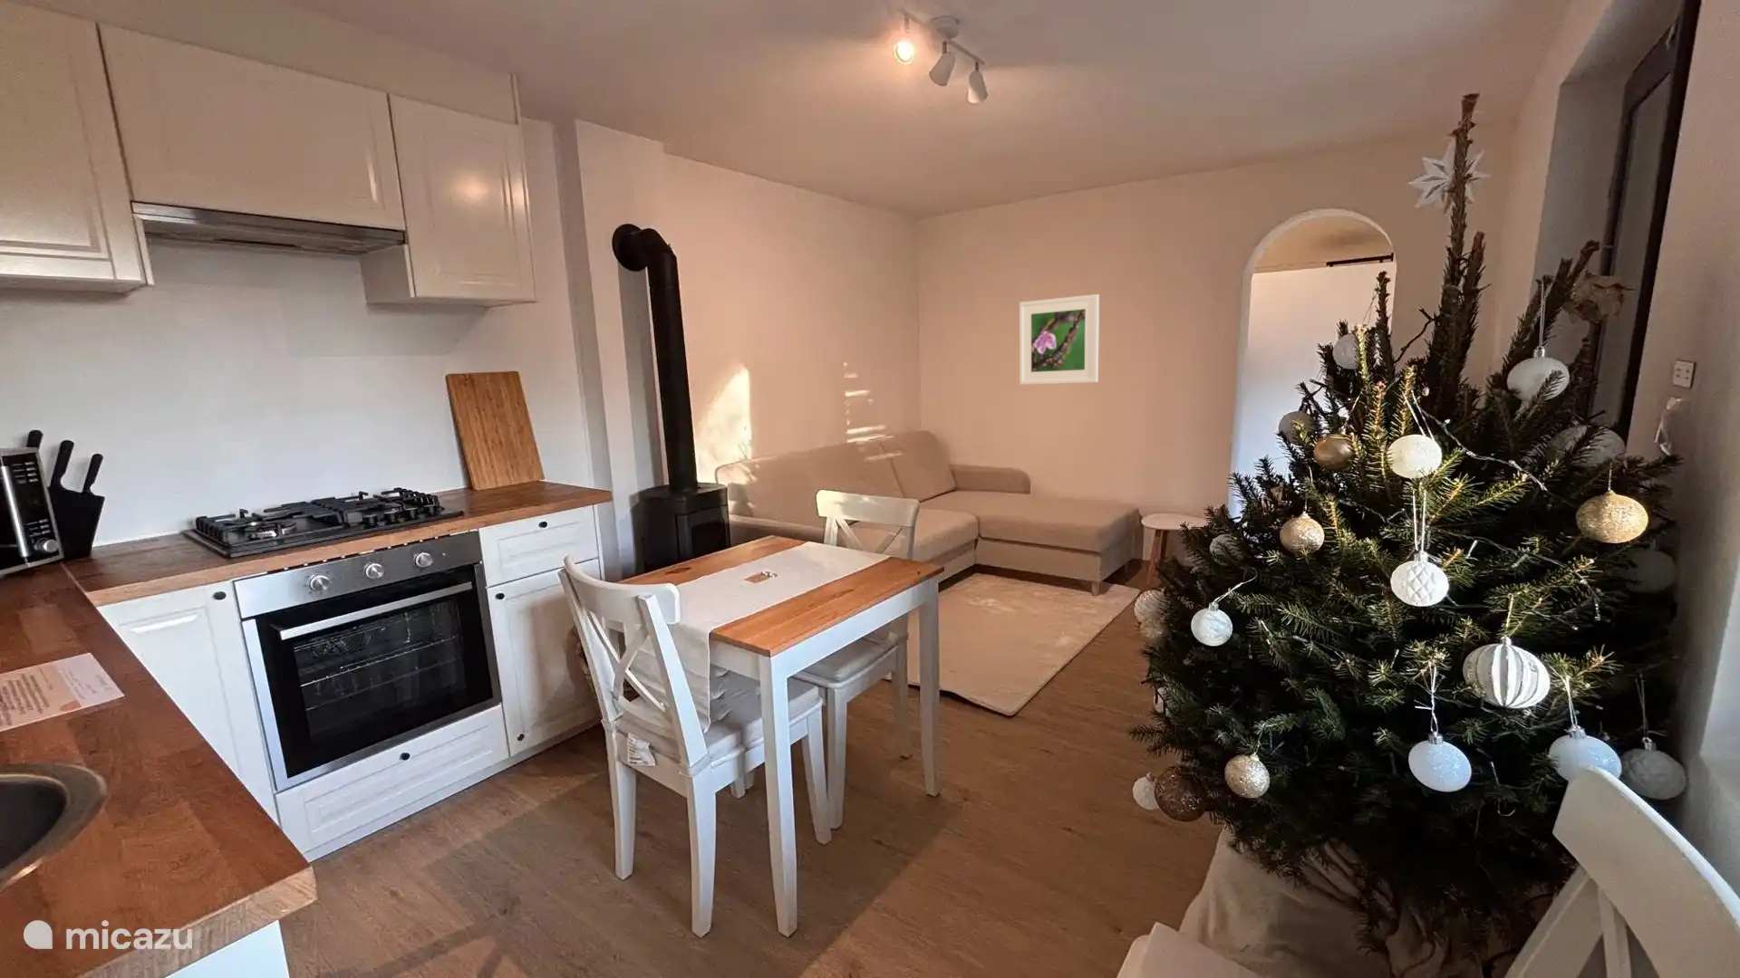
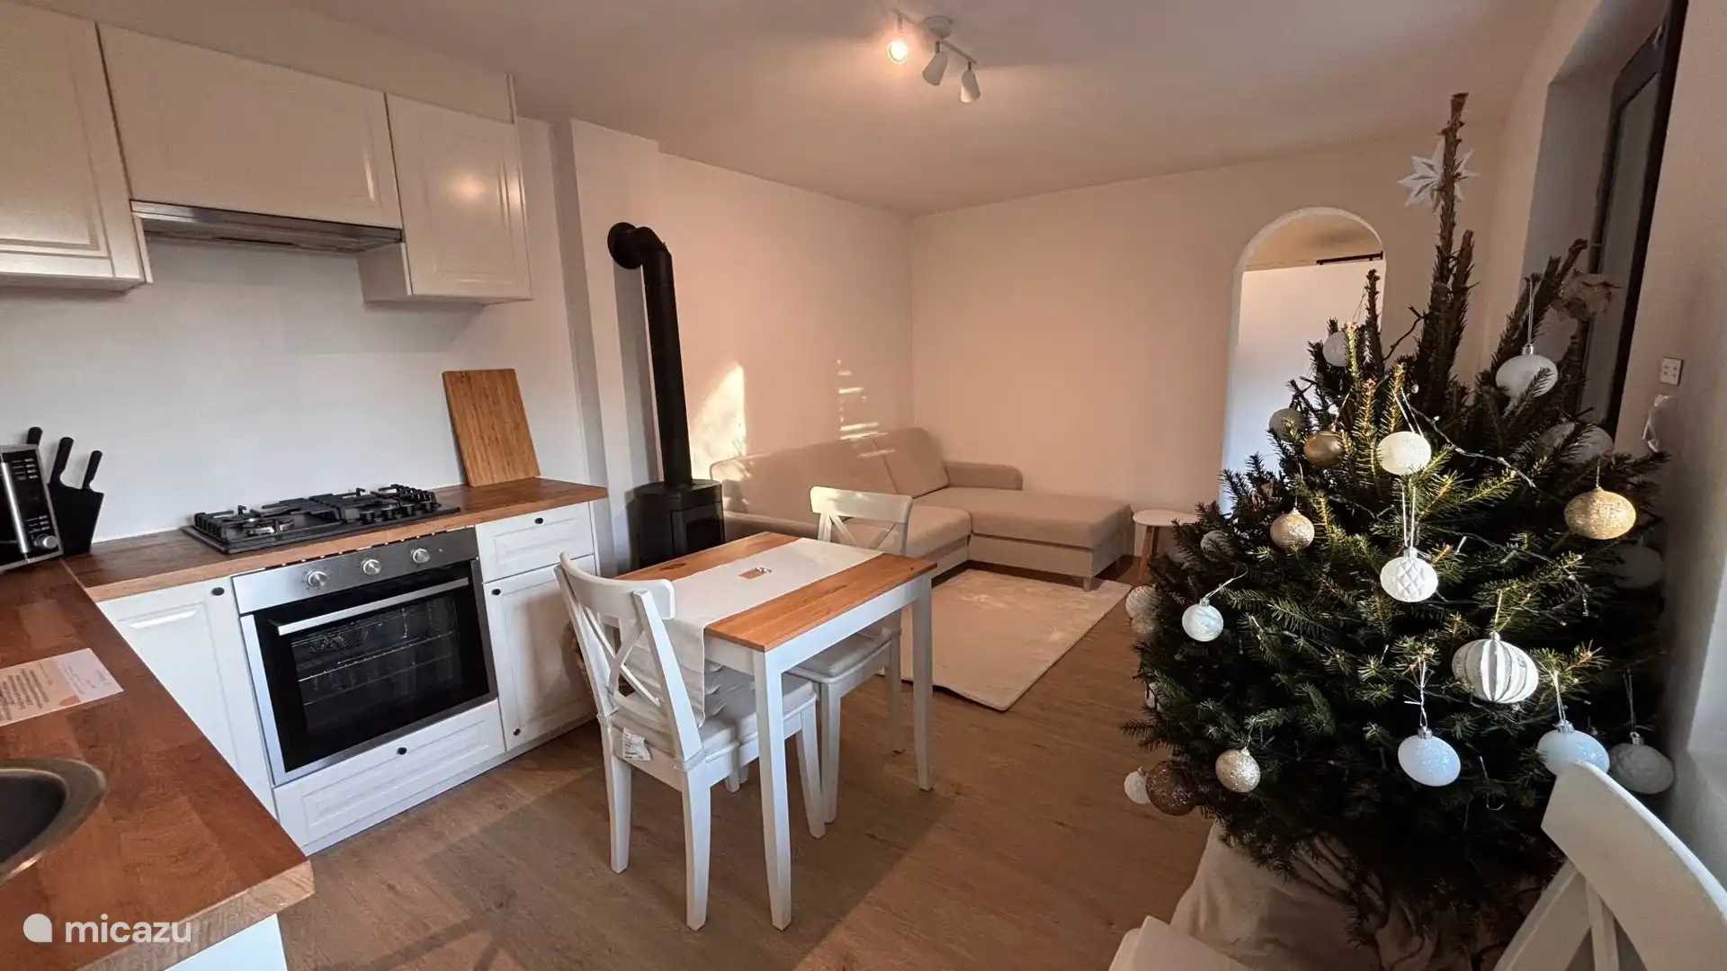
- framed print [1018,294,1101,386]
